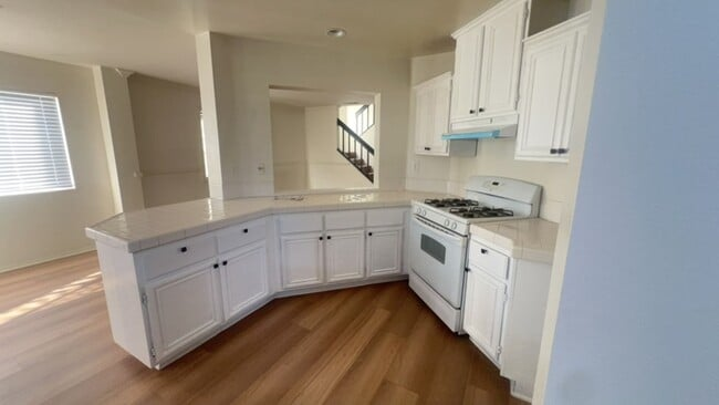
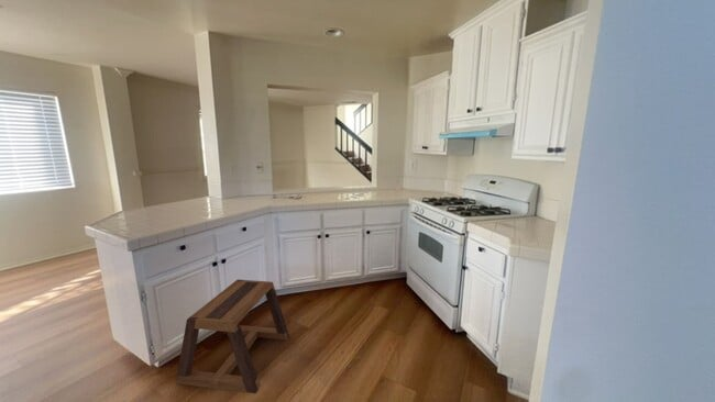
+ stool [175,278,290,394]
